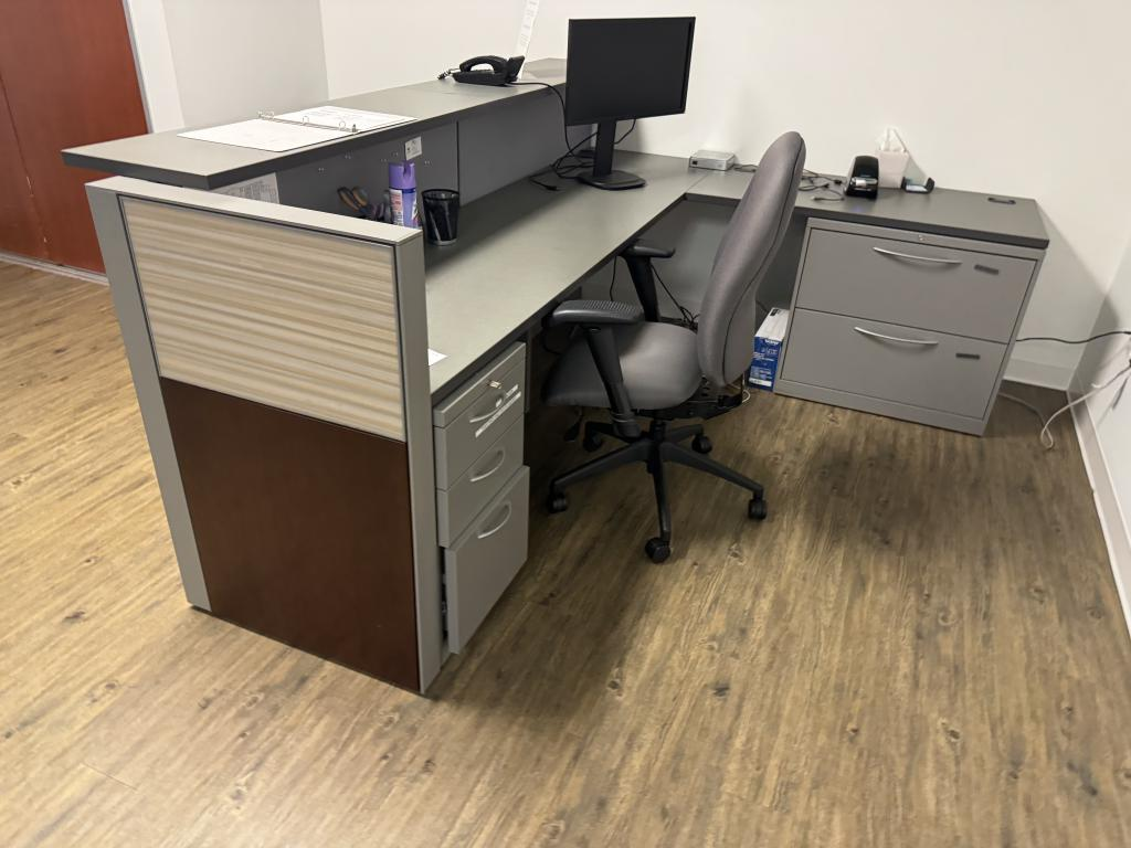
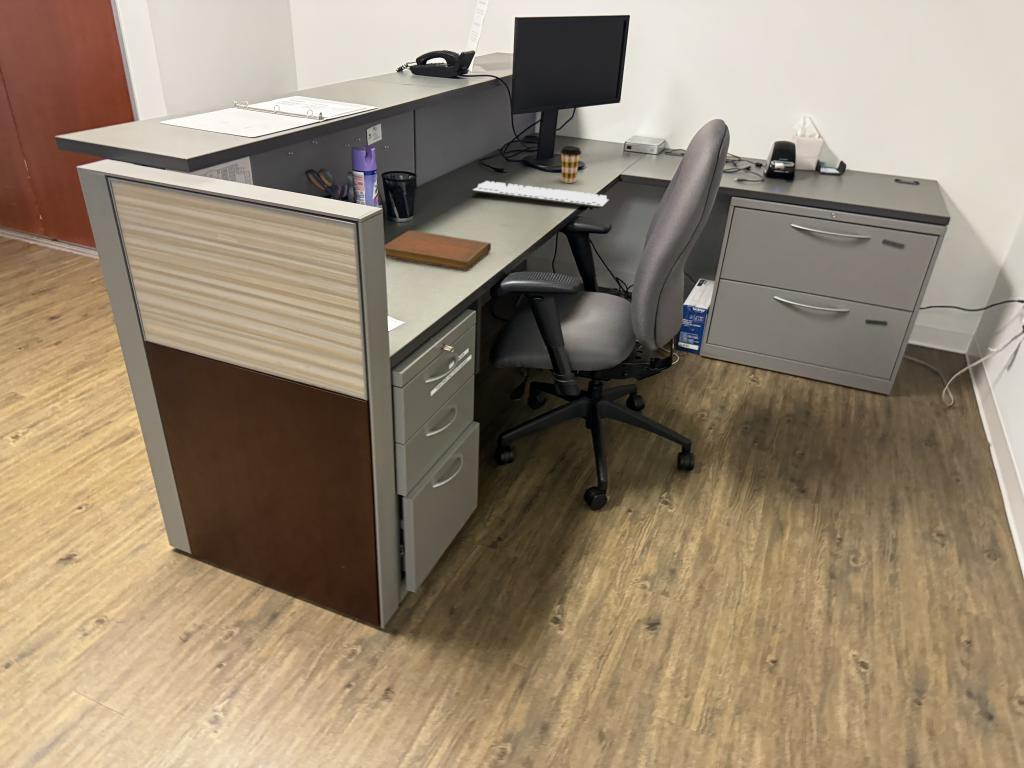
+ notebook [384,229,492,272]
+ keyboard [472,180,609,211]
+ coffee cup [559,145,583,184]
